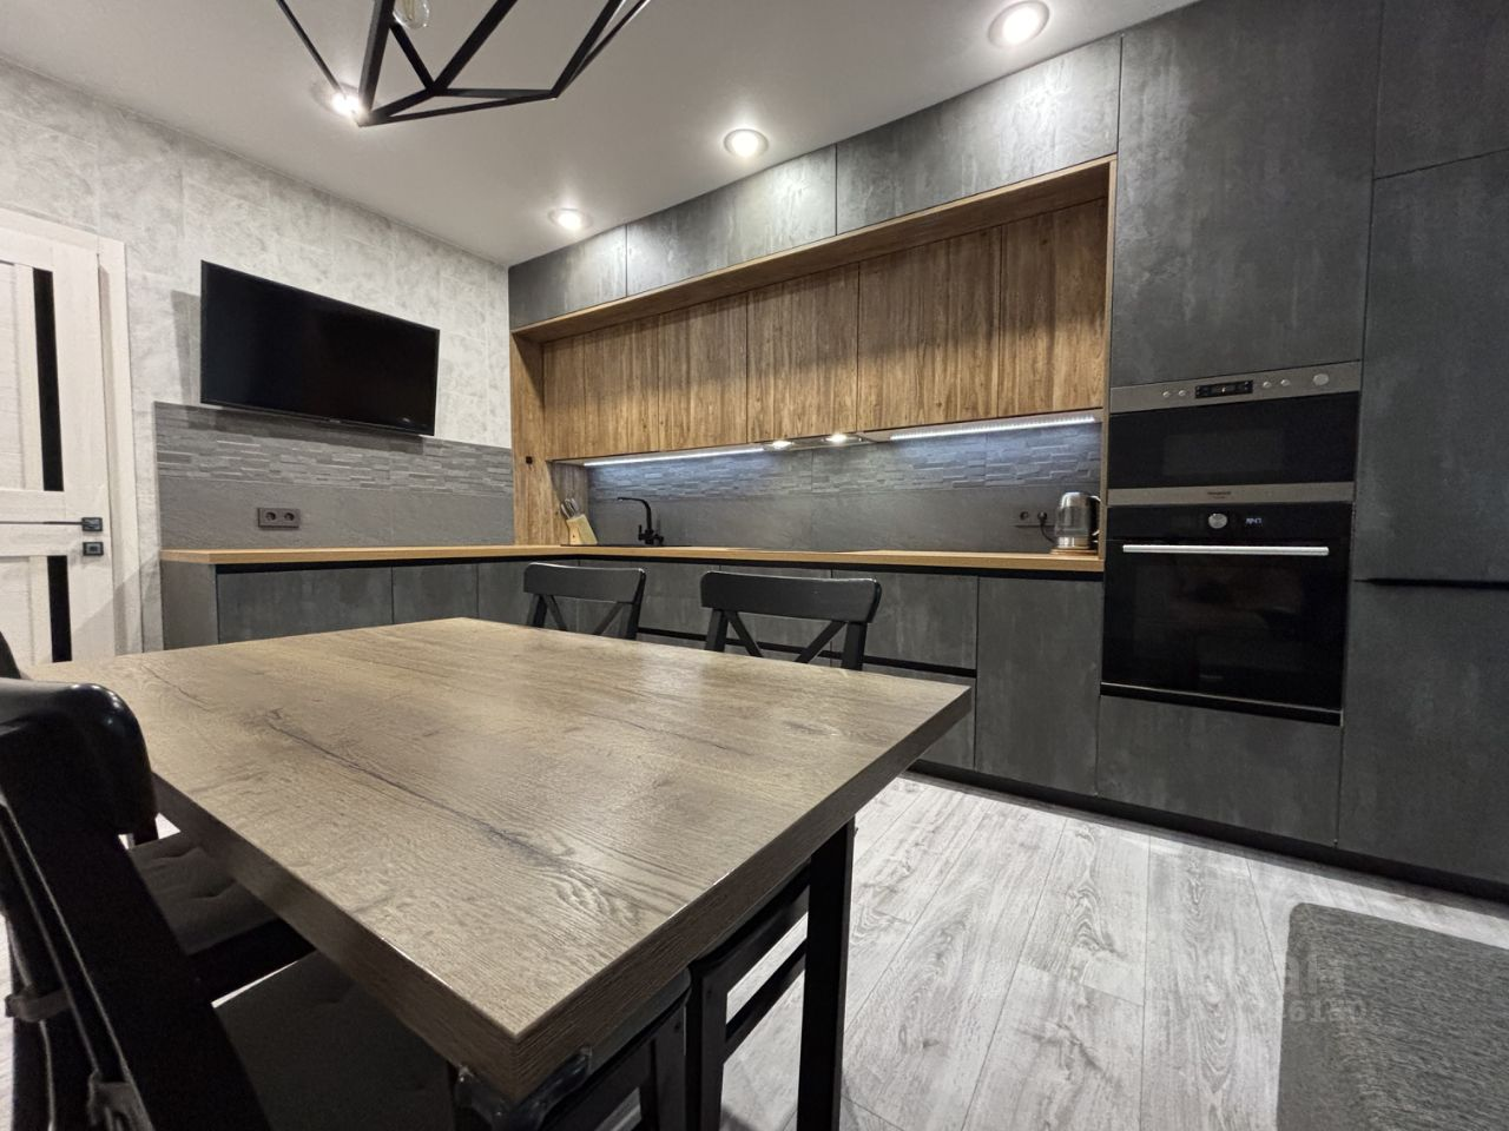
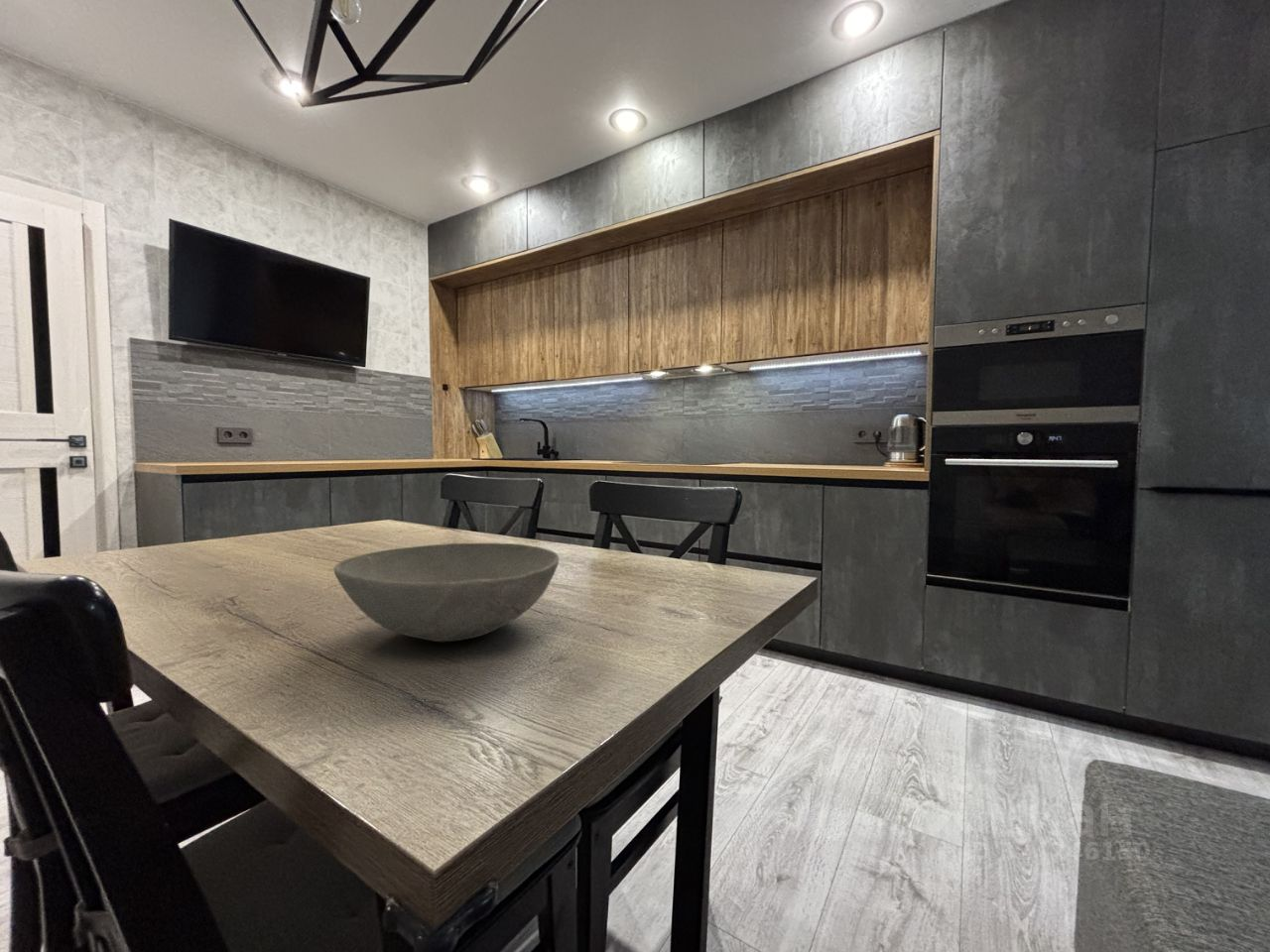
+ bowl [332,542,560,643]
